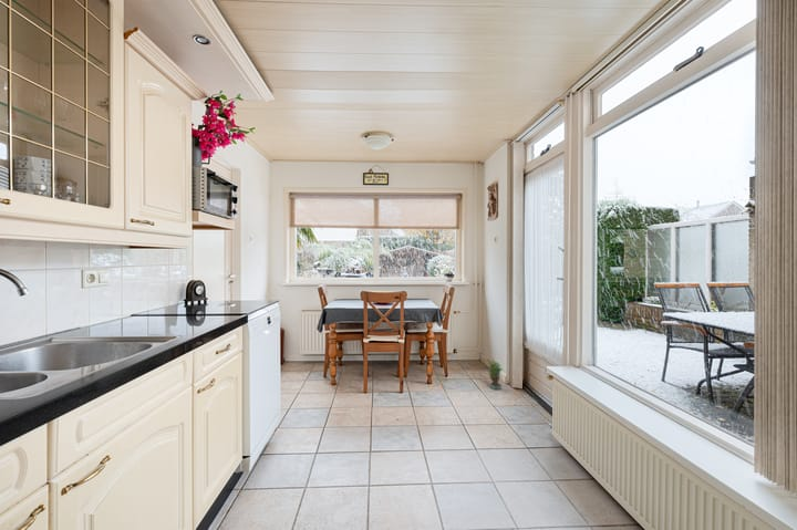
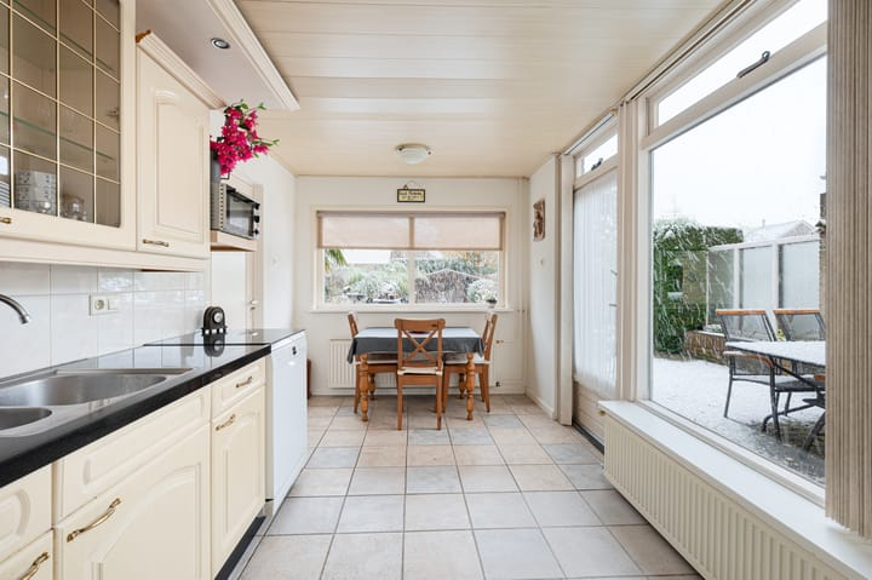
- potted plant [483,356,505,391]
